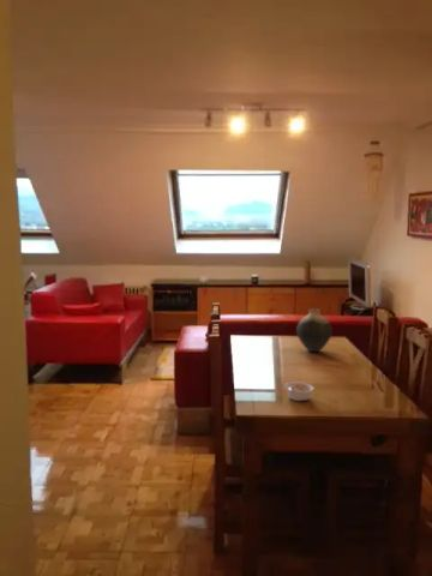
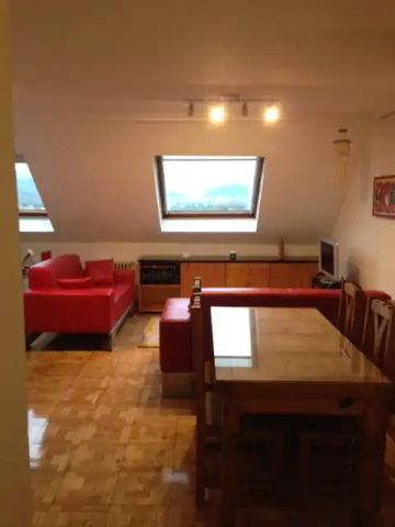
- vase [295,307,334,353]
- legume [283,380,316,402]
